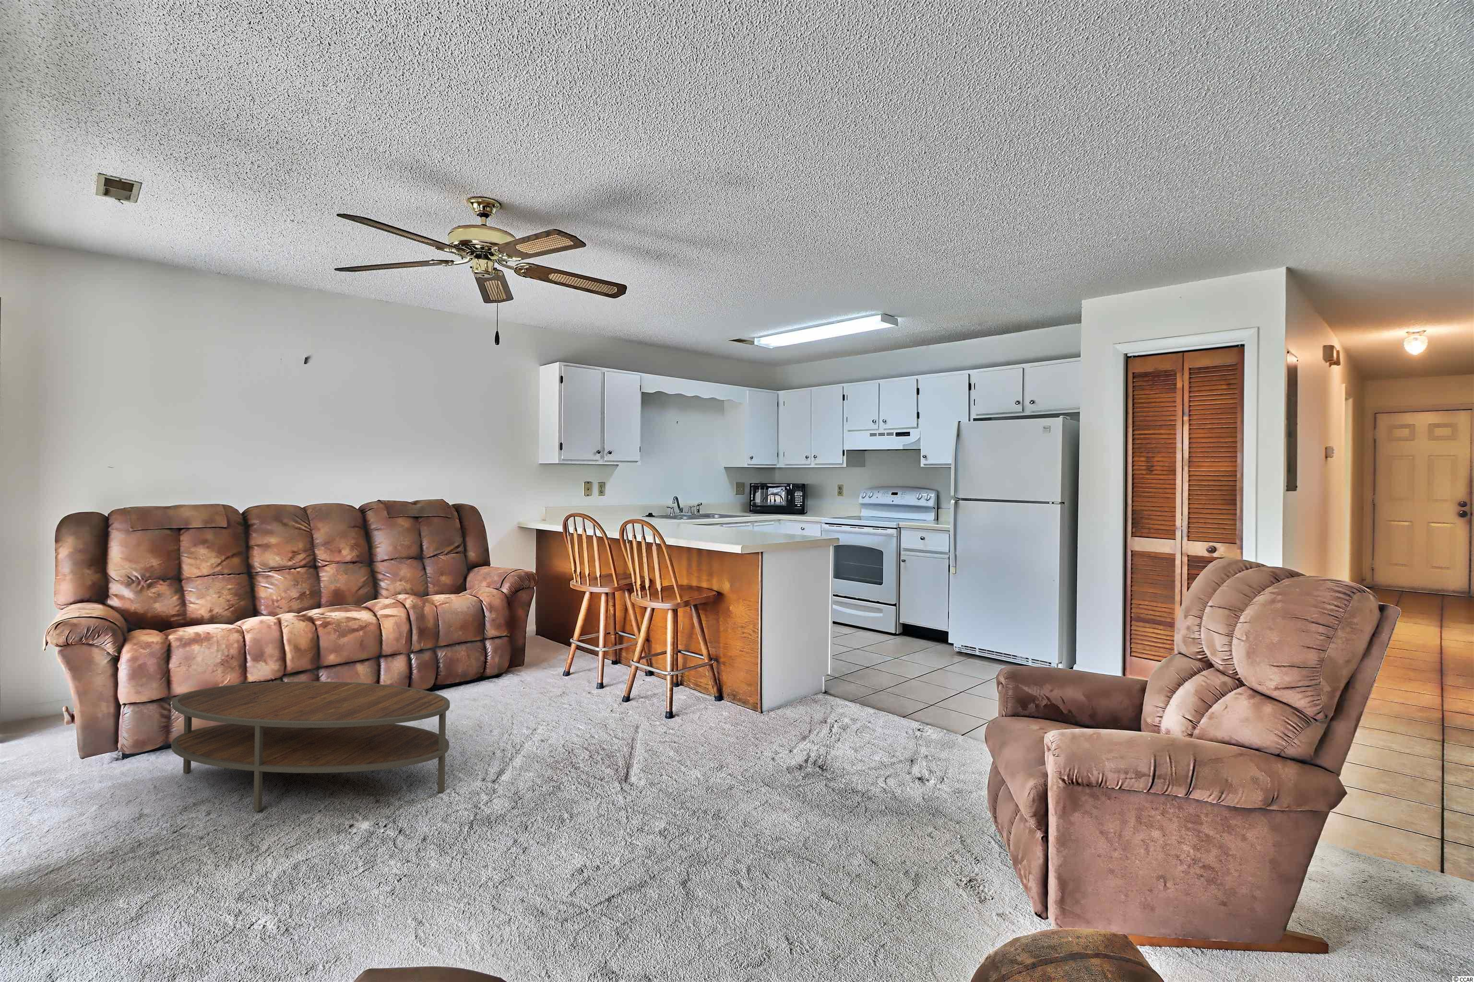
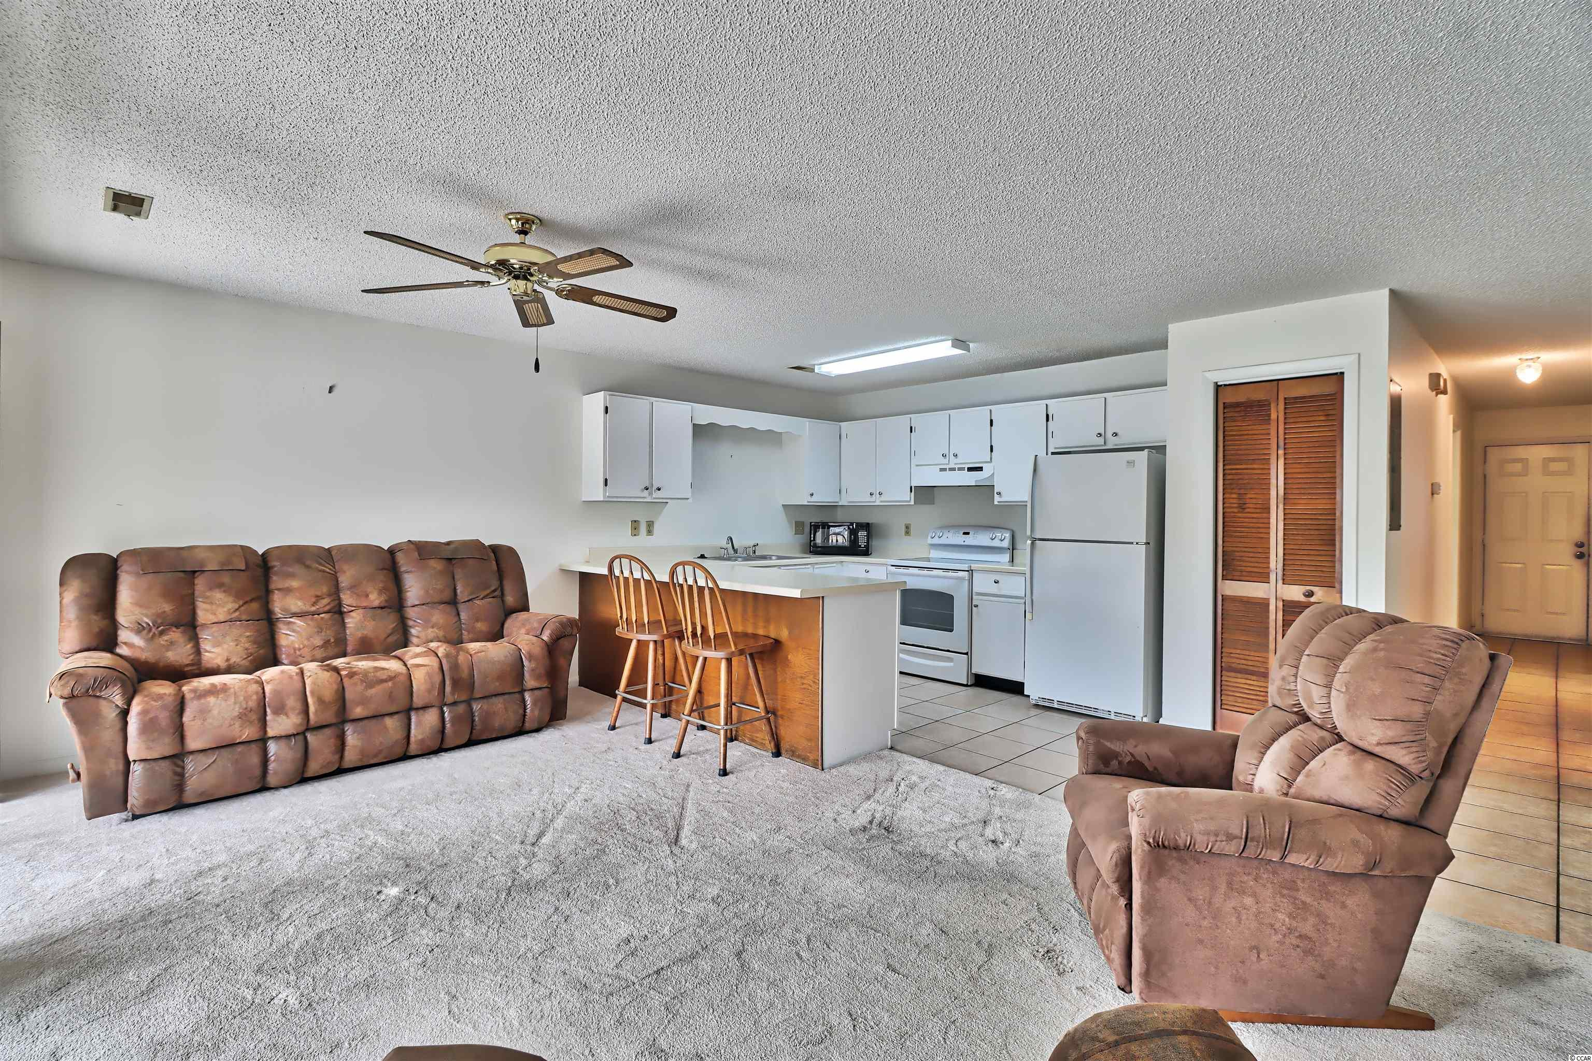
- coffee table [171,681,451,812]
